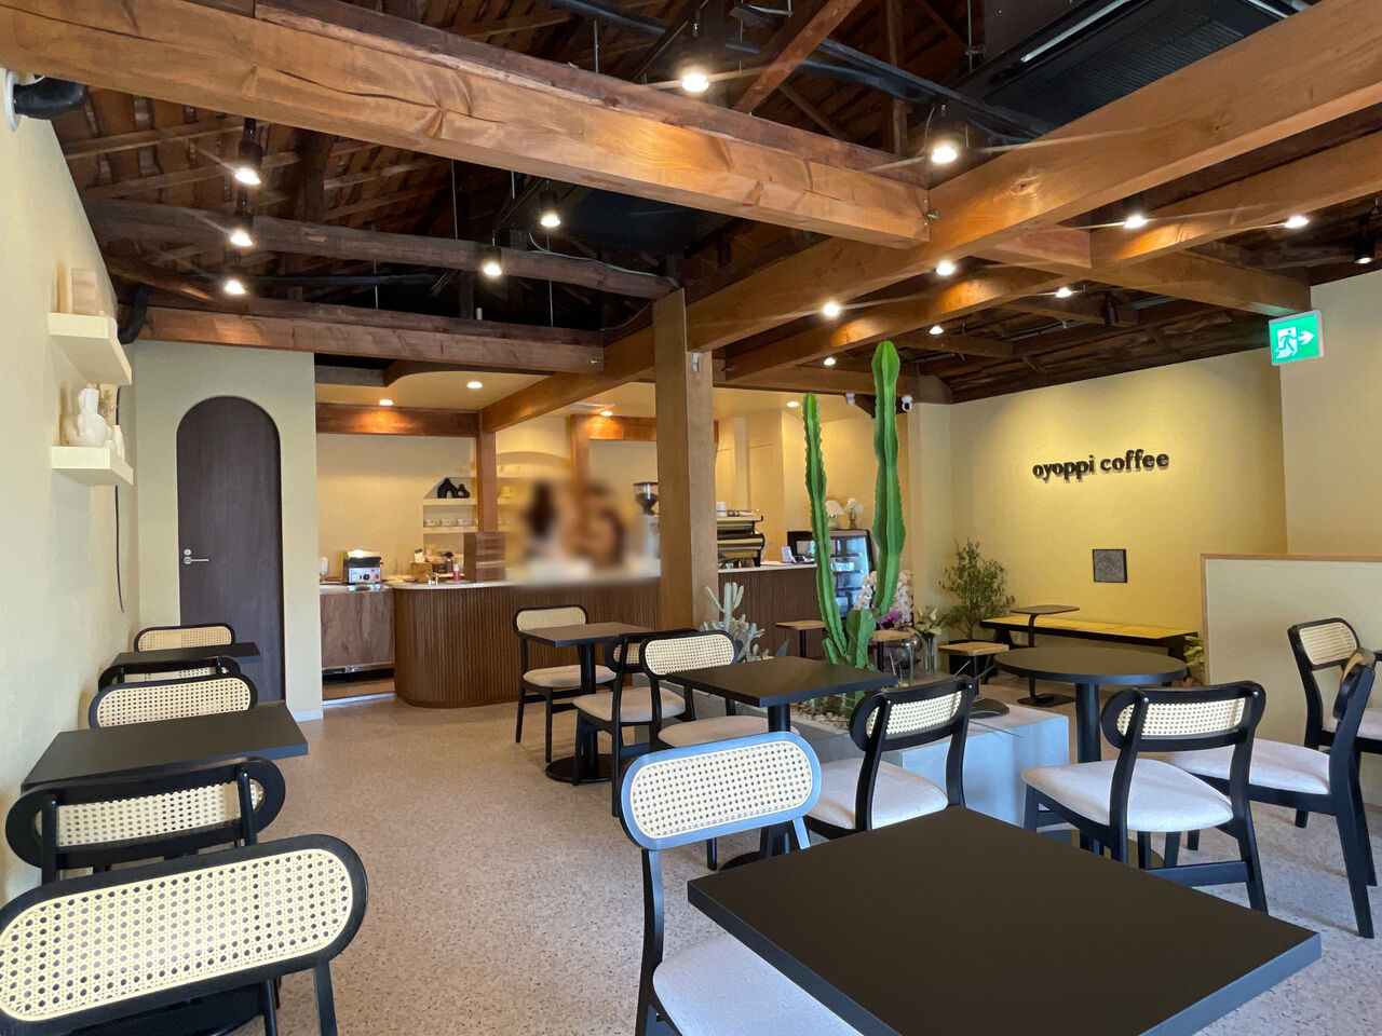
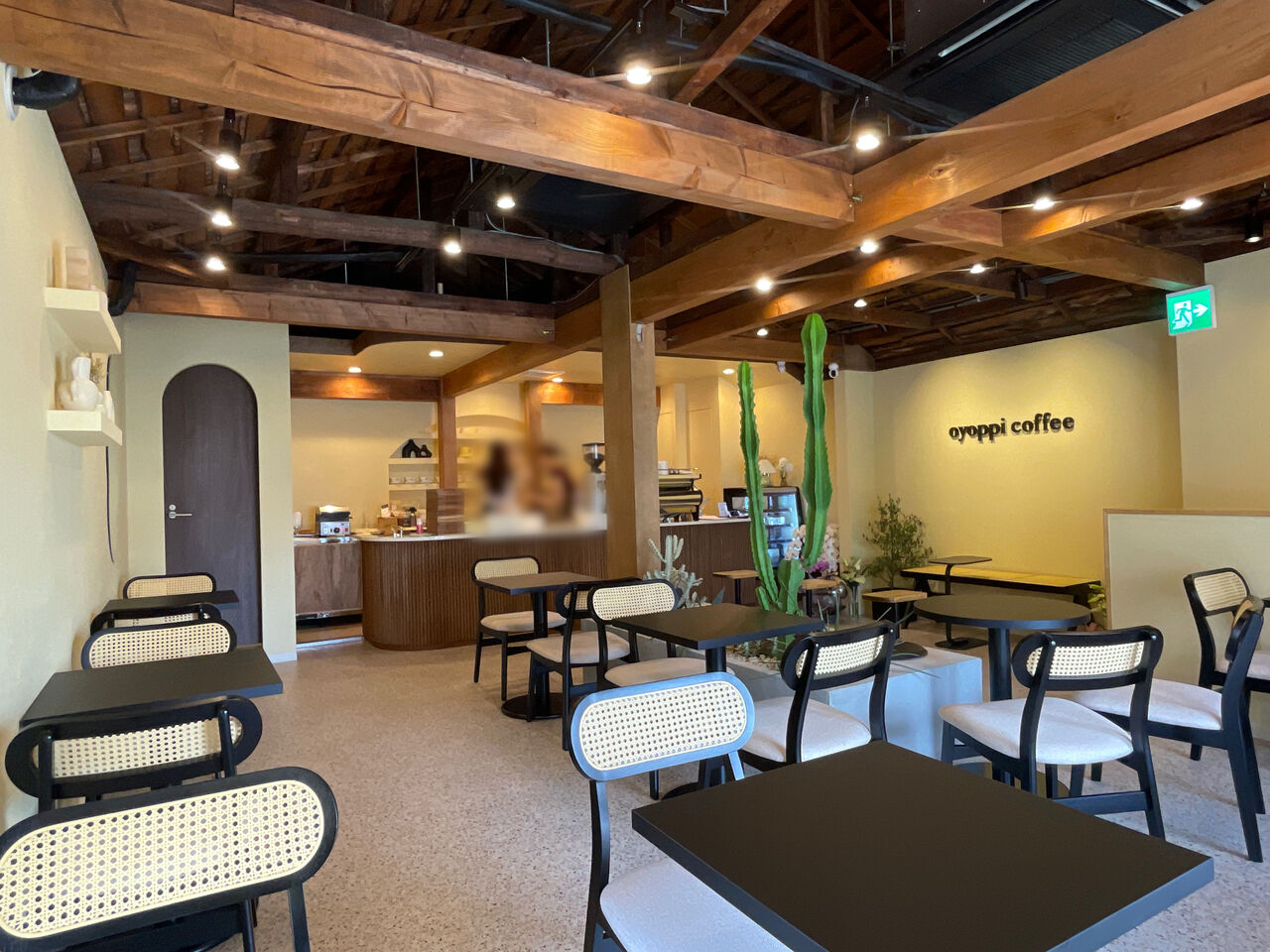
- wall art [1091,548,1128,583]
